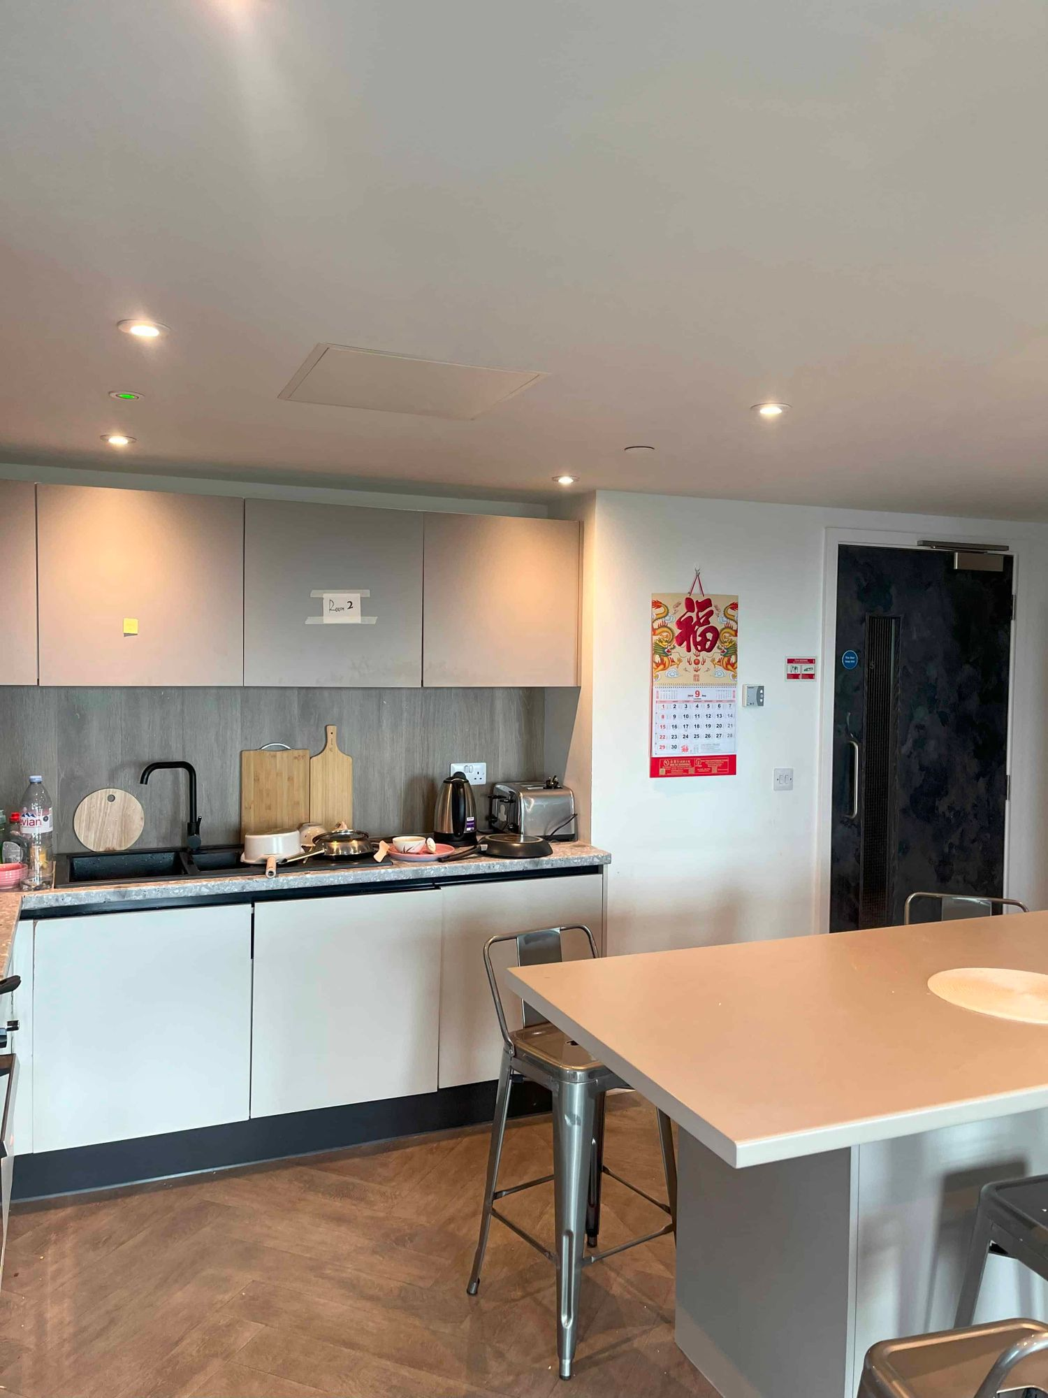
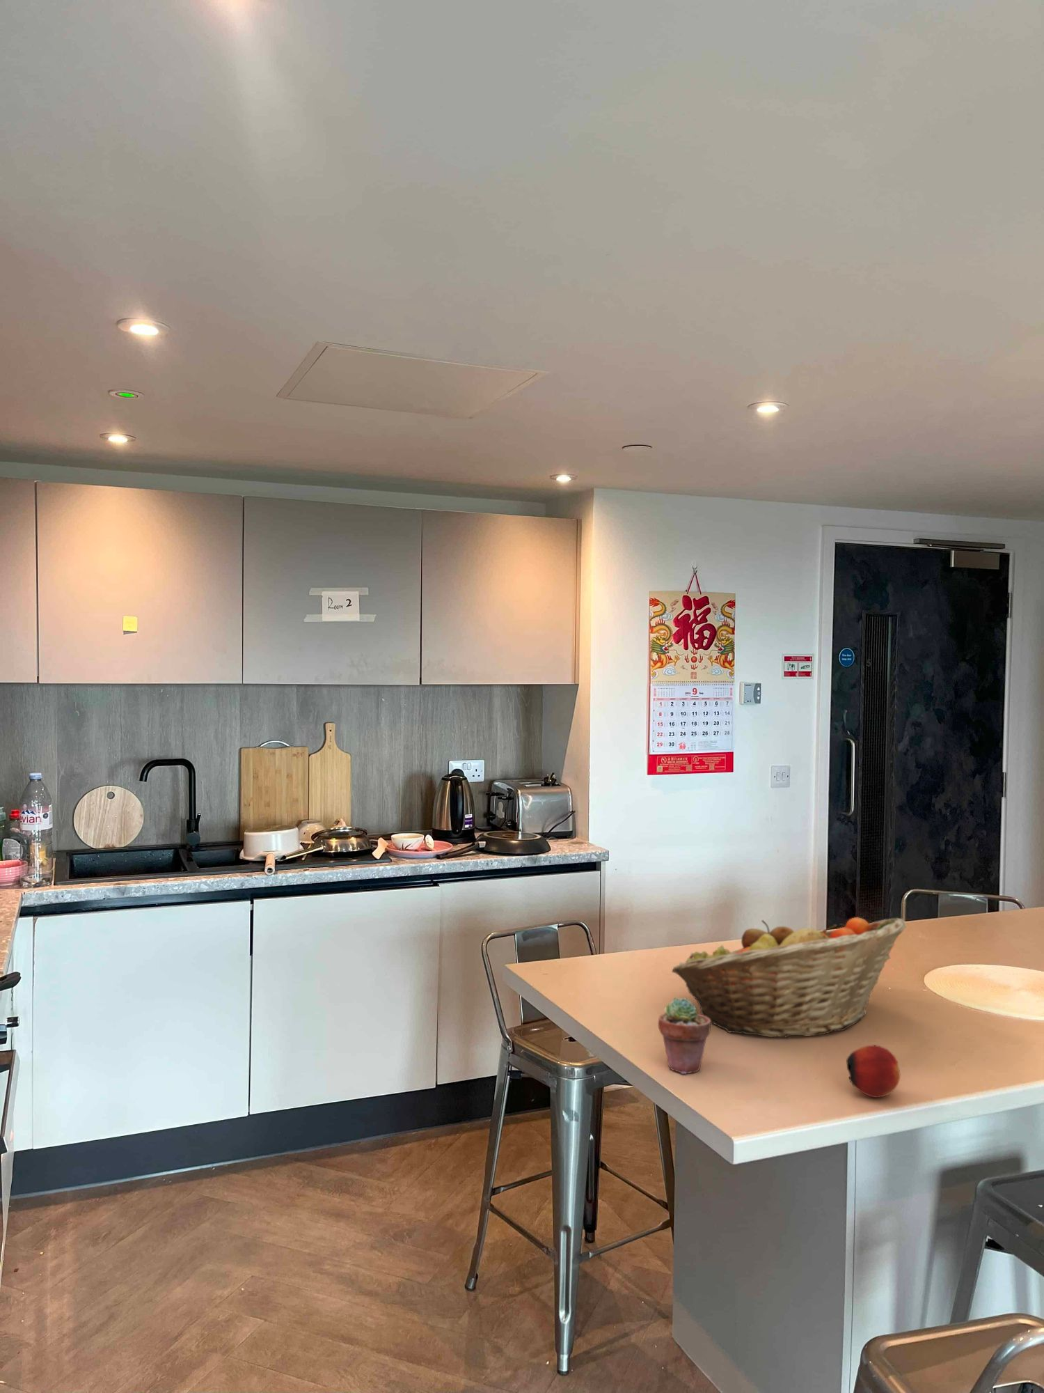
+ potted succulent [658,997,712,1075]
+ apple [846,1044,900,1098]
+ fruit basket [671,917,907,1038]
